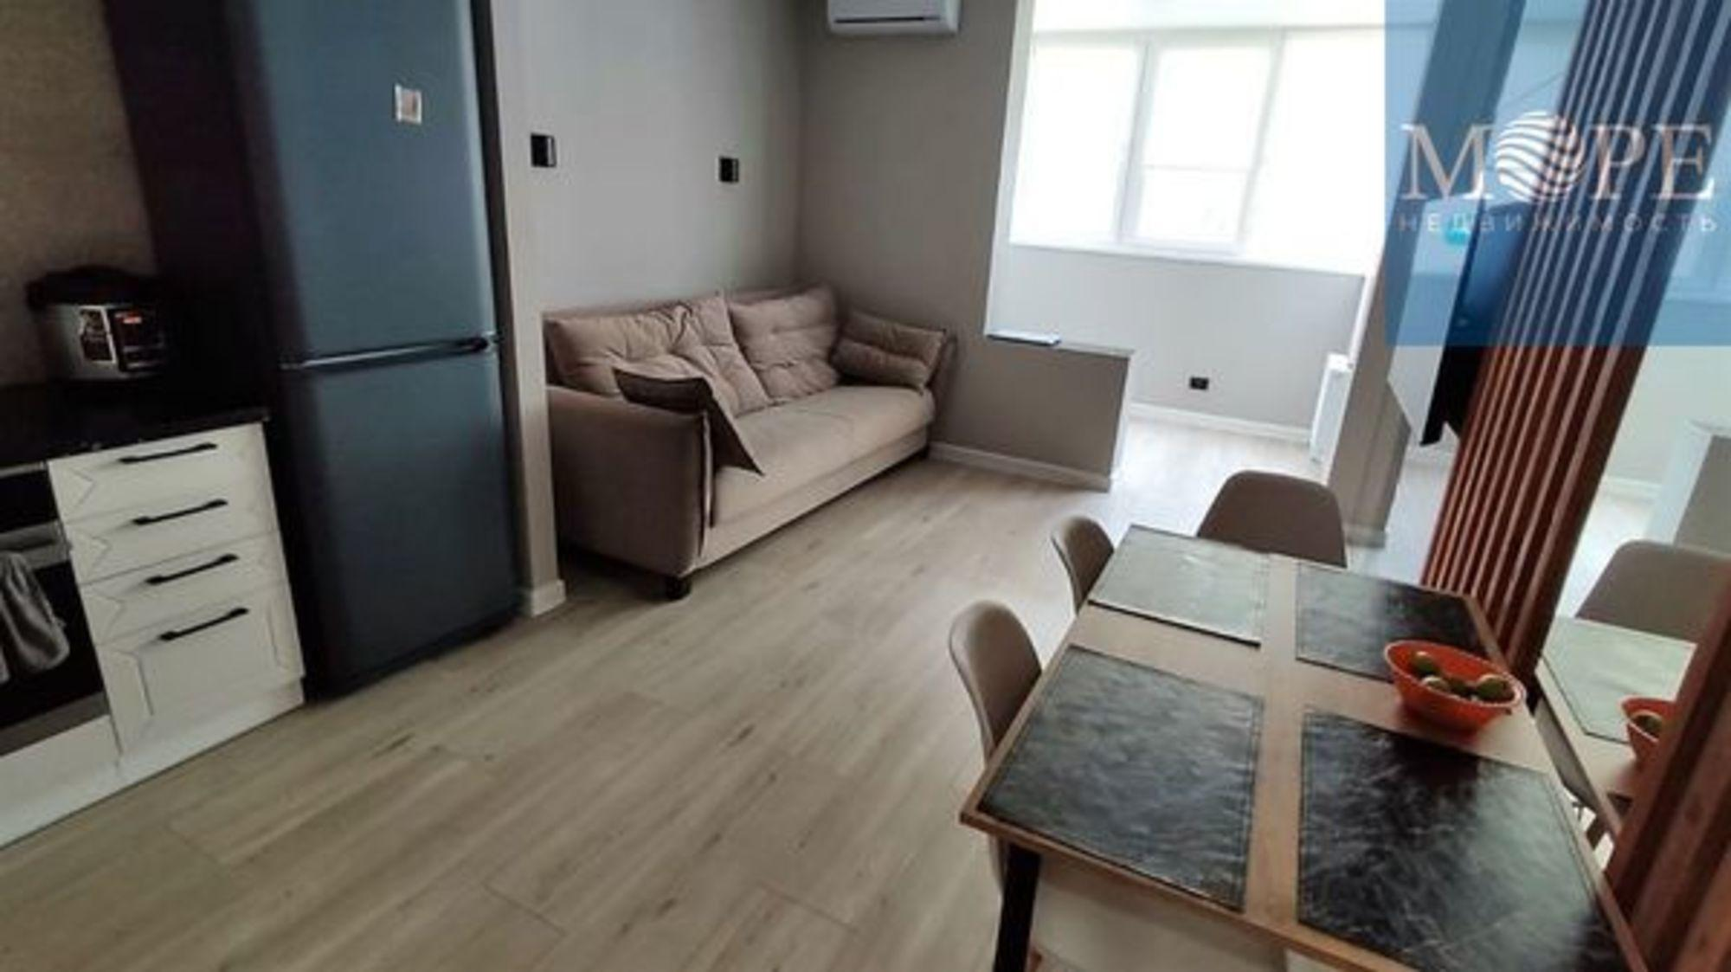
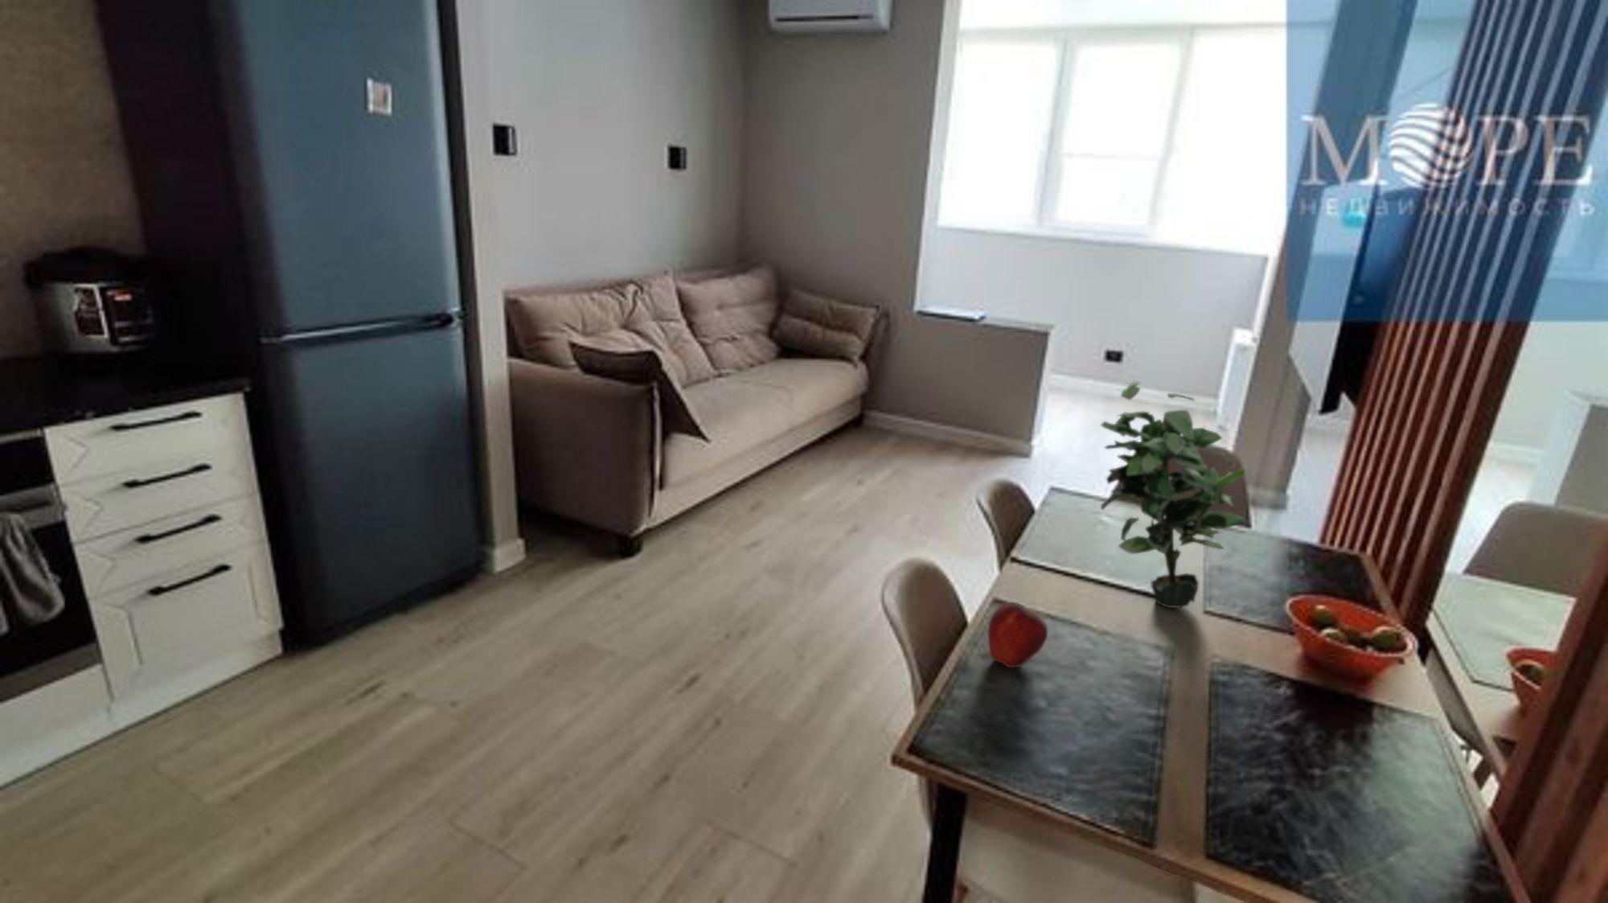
+ potted plant [1100,381,1247,608]
+ apple [987,602,1048,669]
